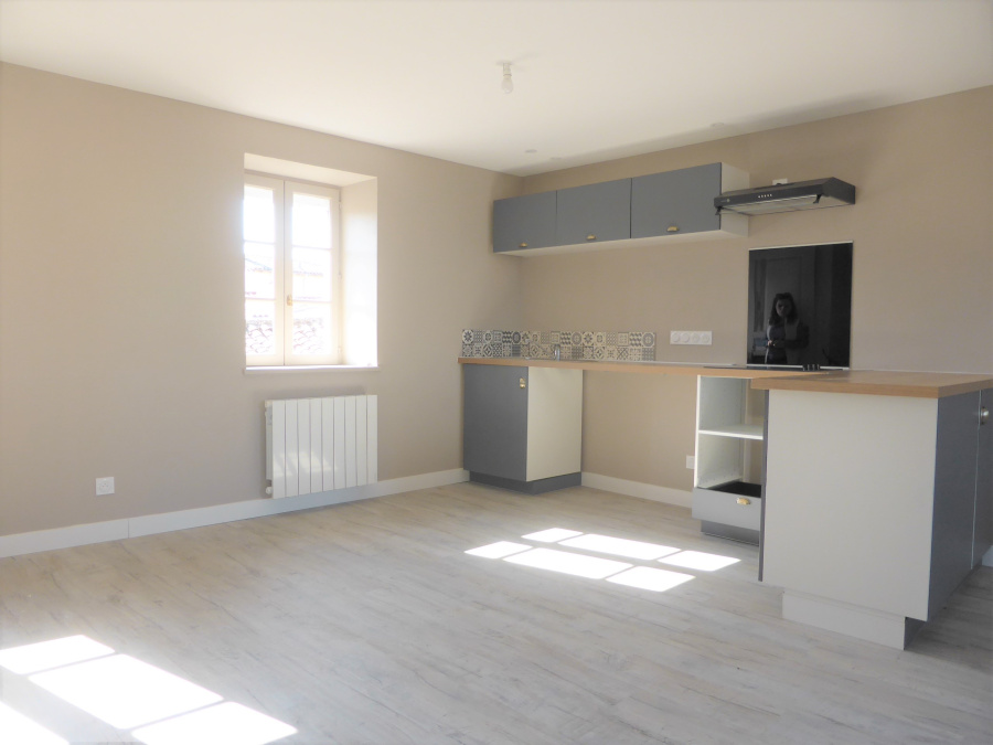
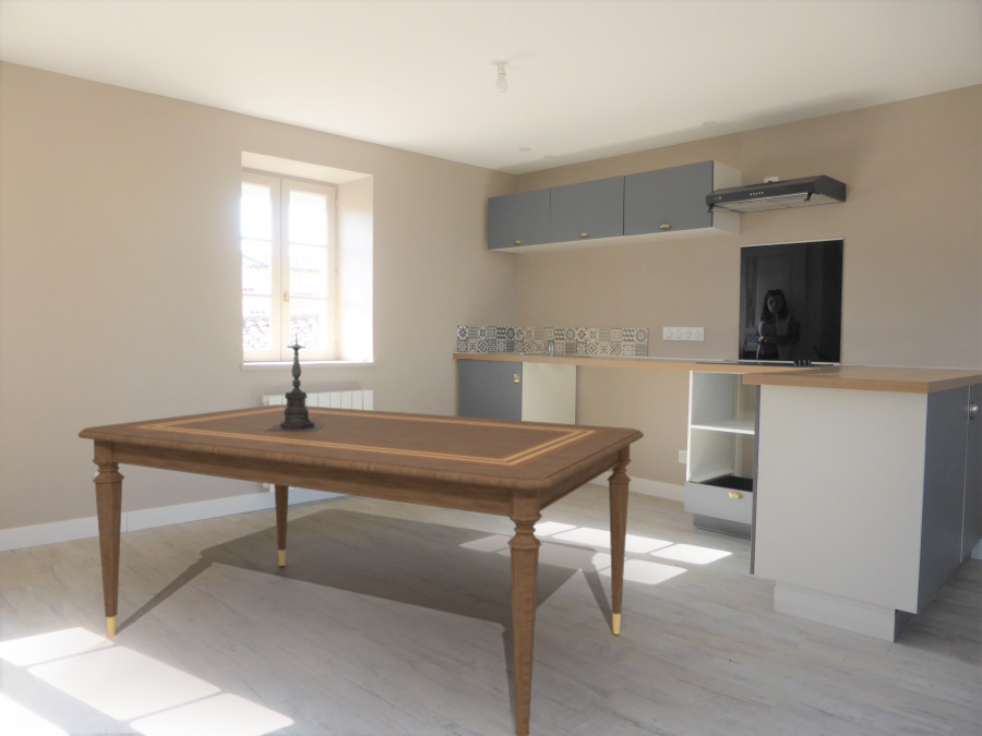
+ candle holder [266,331,324,431]
+ dining table [77,403,645,736]
